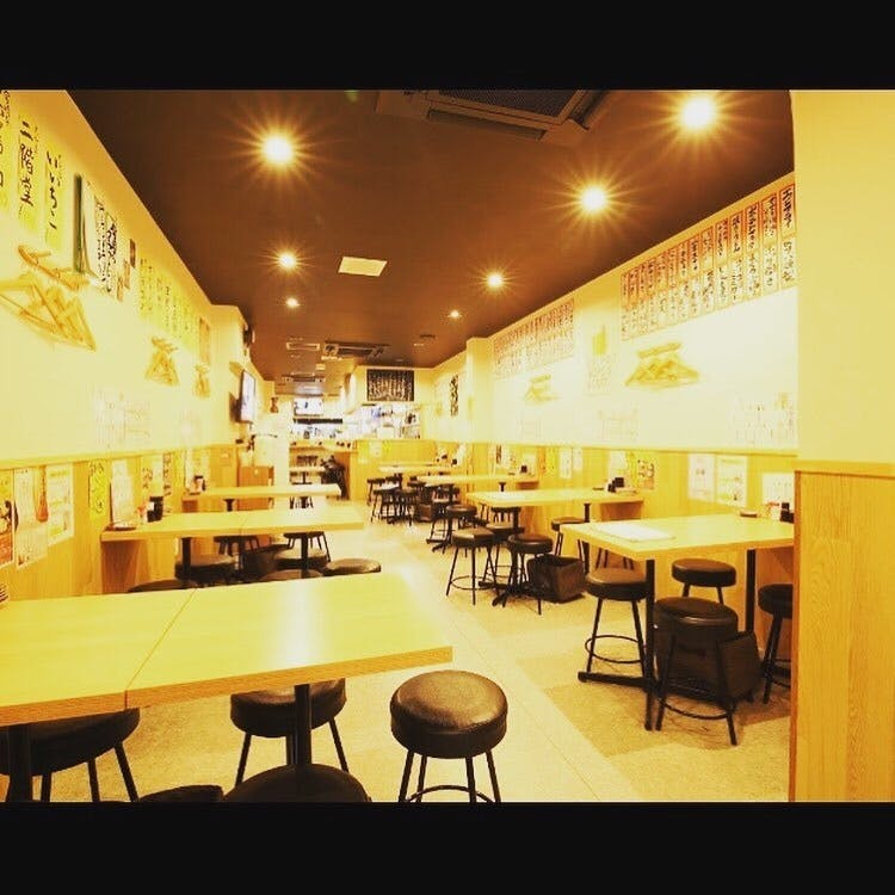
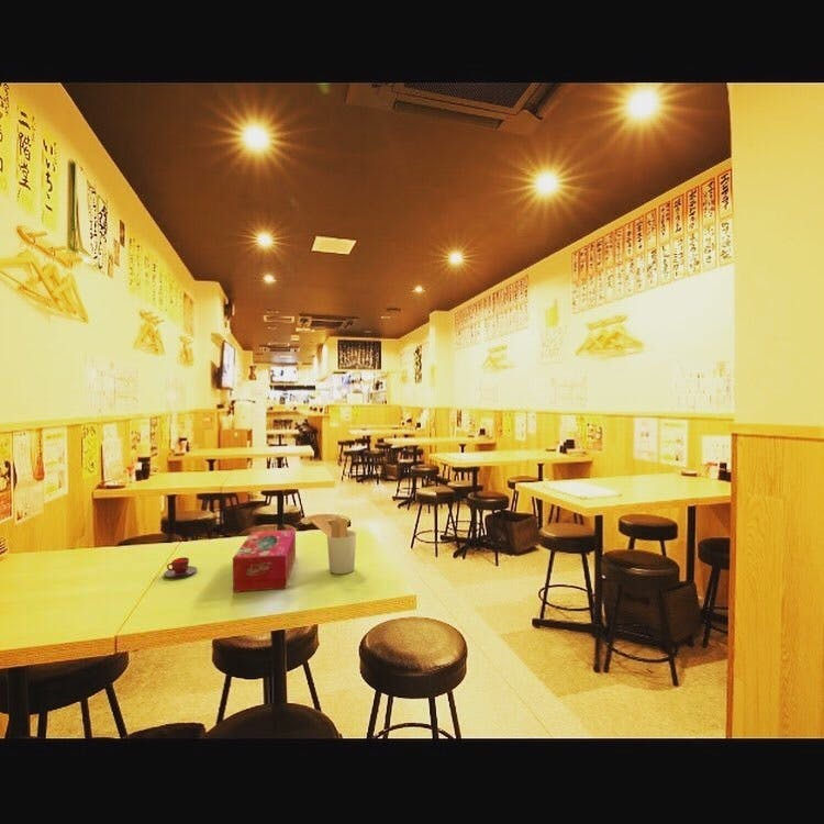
+ utensil holder [310,515,357,575]
+ teacup [163,556,199,579]
+ tissue box [232,528,297,593]
